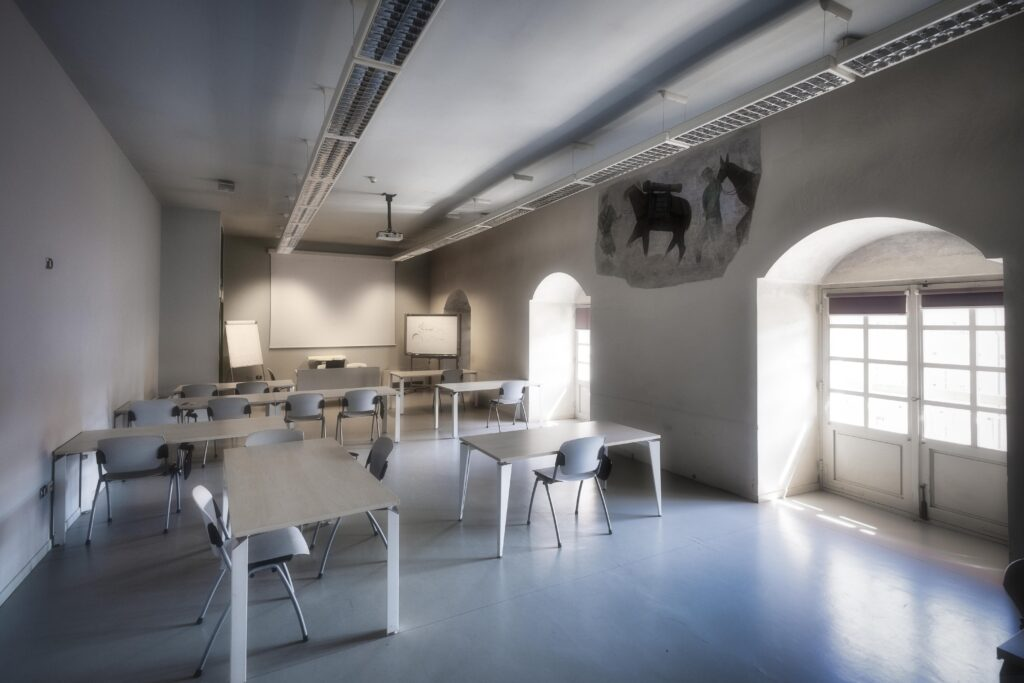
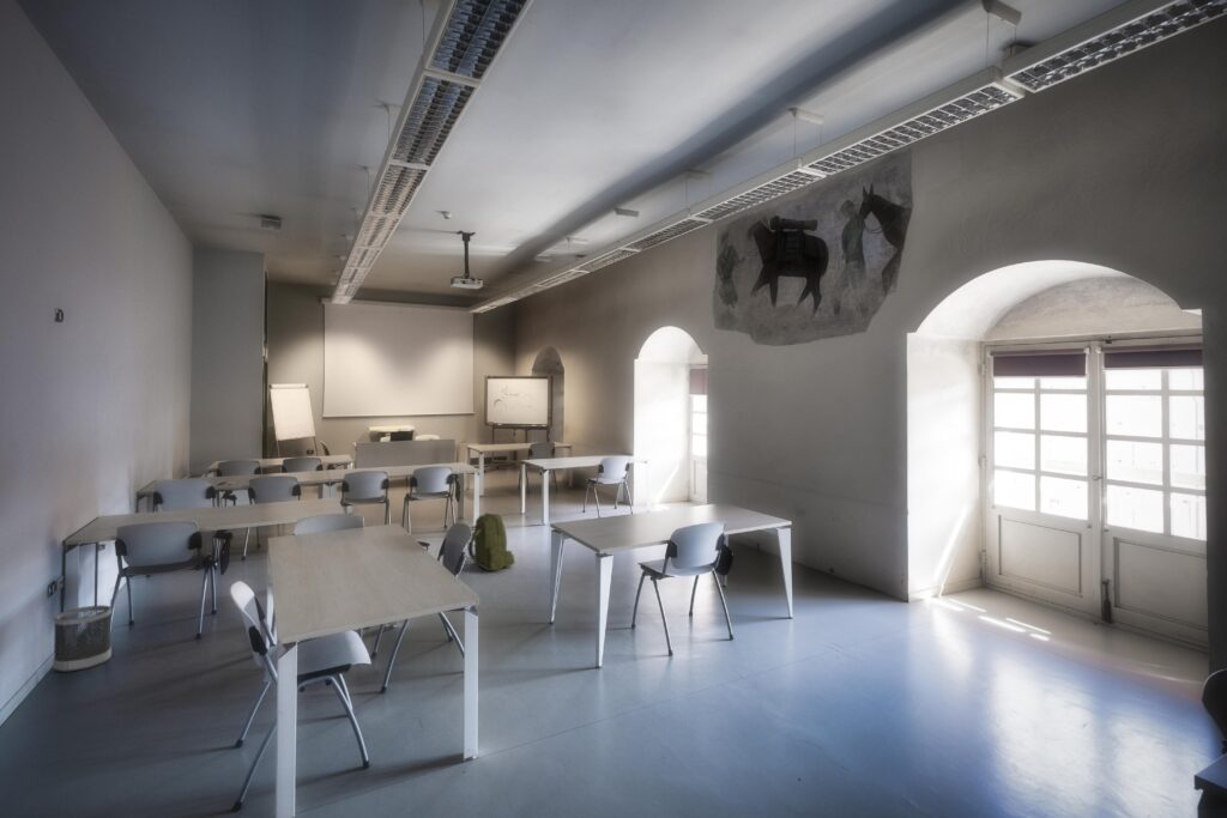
+ backpack [466,511,515,572]
+ wastebasket [52,604,113,673]
